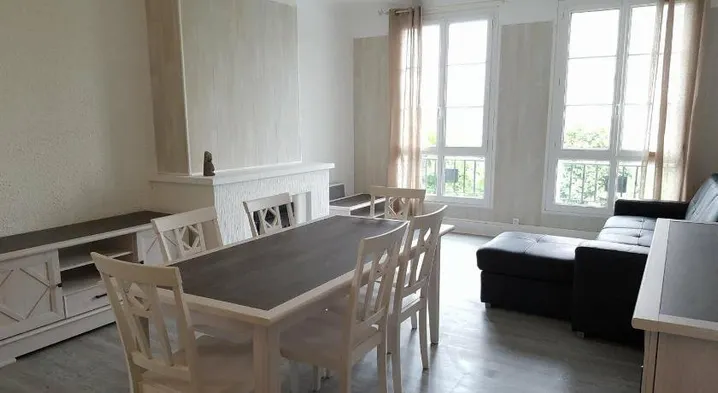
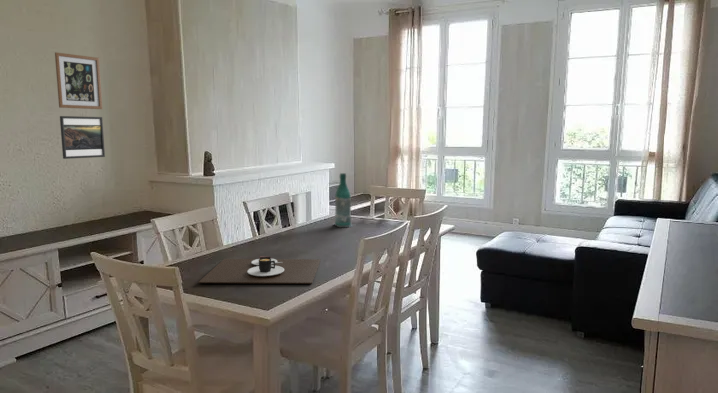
+ place mat [197,255,321,285]
+ wall art [54,51,103,110]
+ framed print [59,115,106,160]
+ bottle [333,172,353,228]
